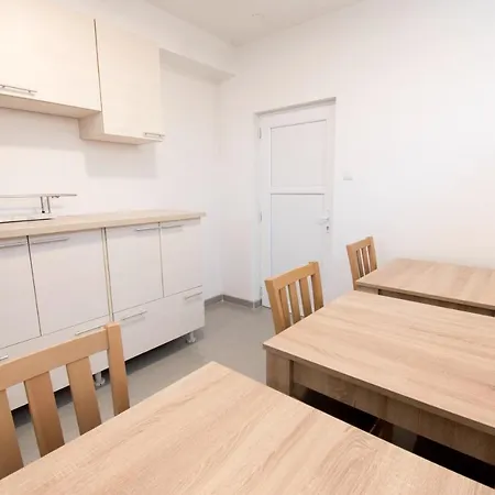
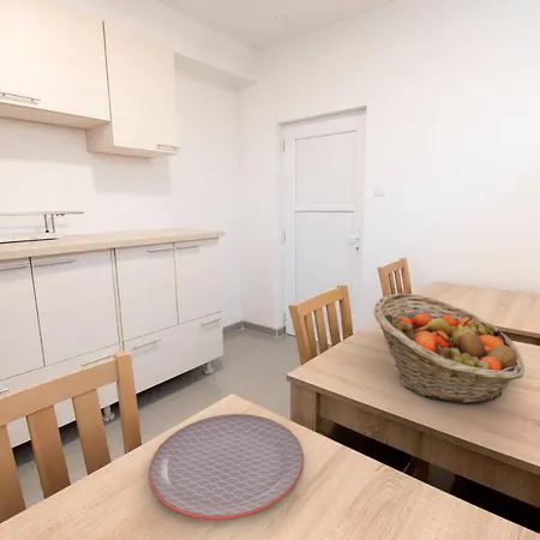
+ fruit basket [373,293,526,404]
+ plate [148,413,305,521]
